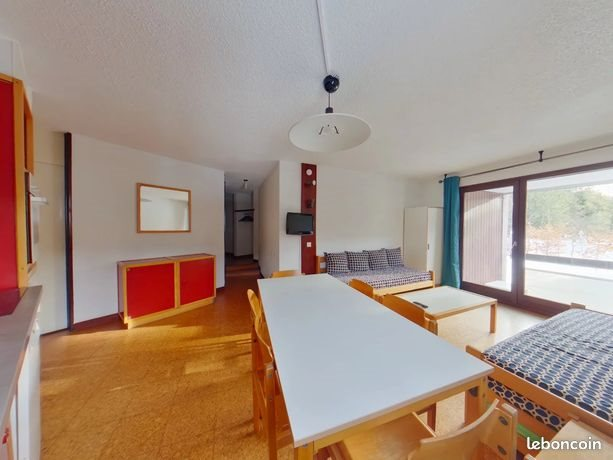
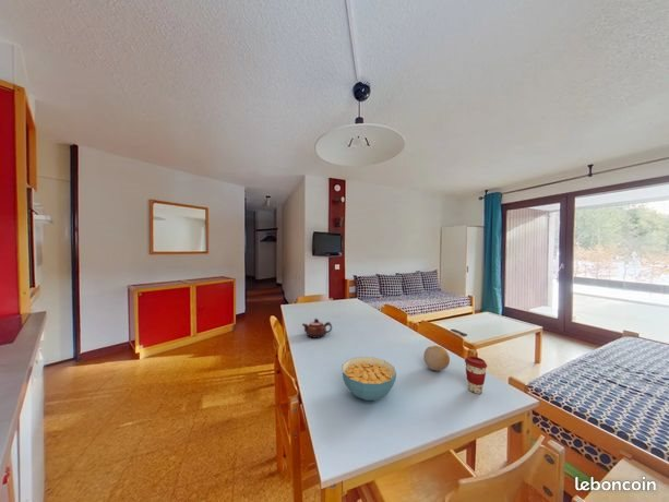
+ cereal bowl [342,356,397,402]
+ teapot [301,318,333,339]
+ fruit [422,345,451,372]
+ coffee cup [464,355,488,395]
